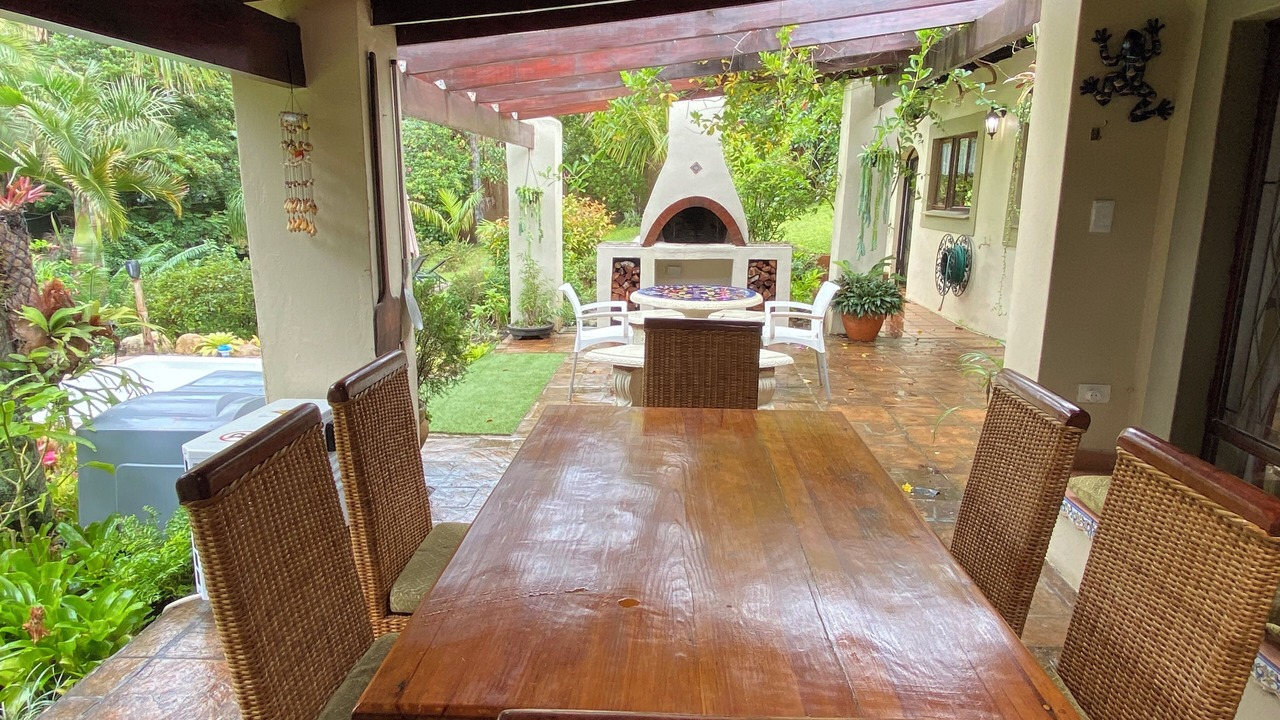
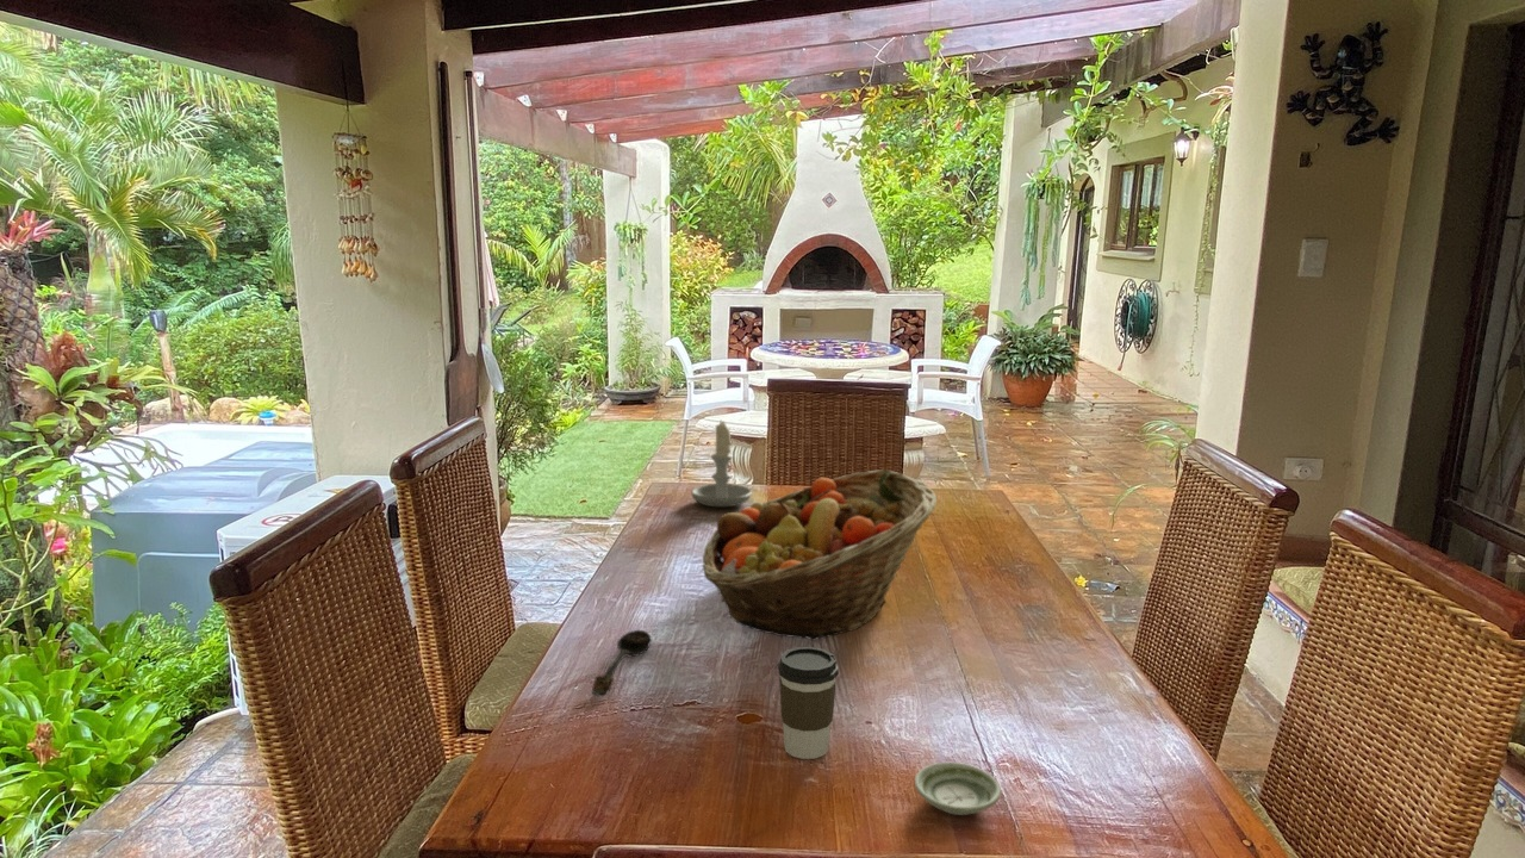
+ spoon [591,629,653,698]
+ saucer [914,761,1002,816]
+ coffee cup [777,646,840,760]
+ fruit basket [702,468,939,642]
+ candle [691,421,753,508]
